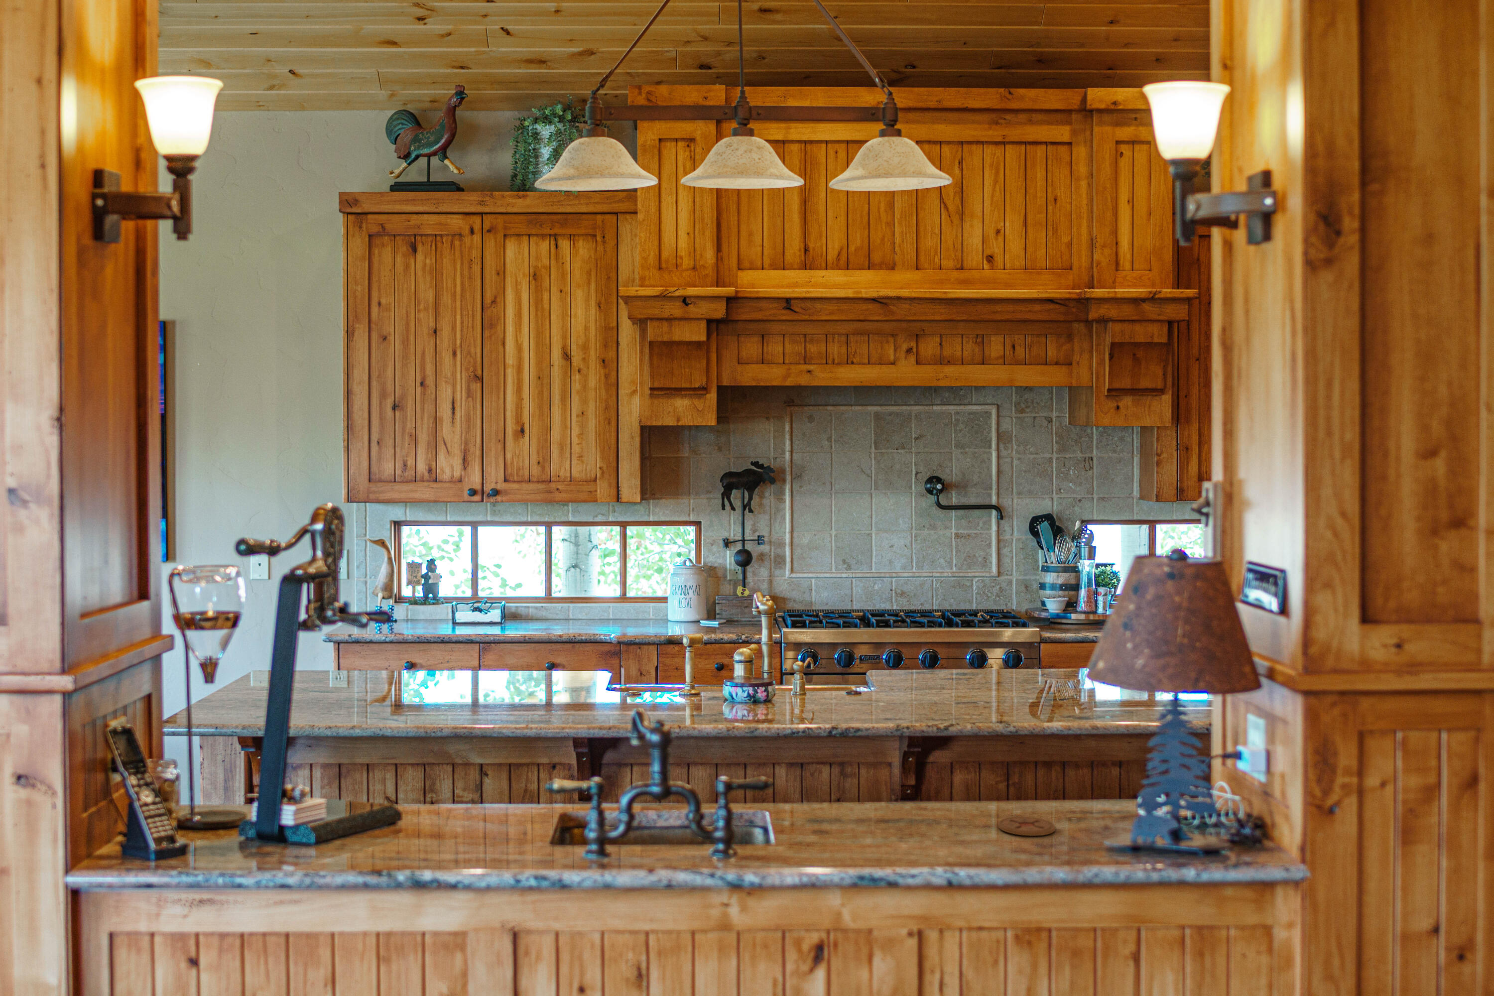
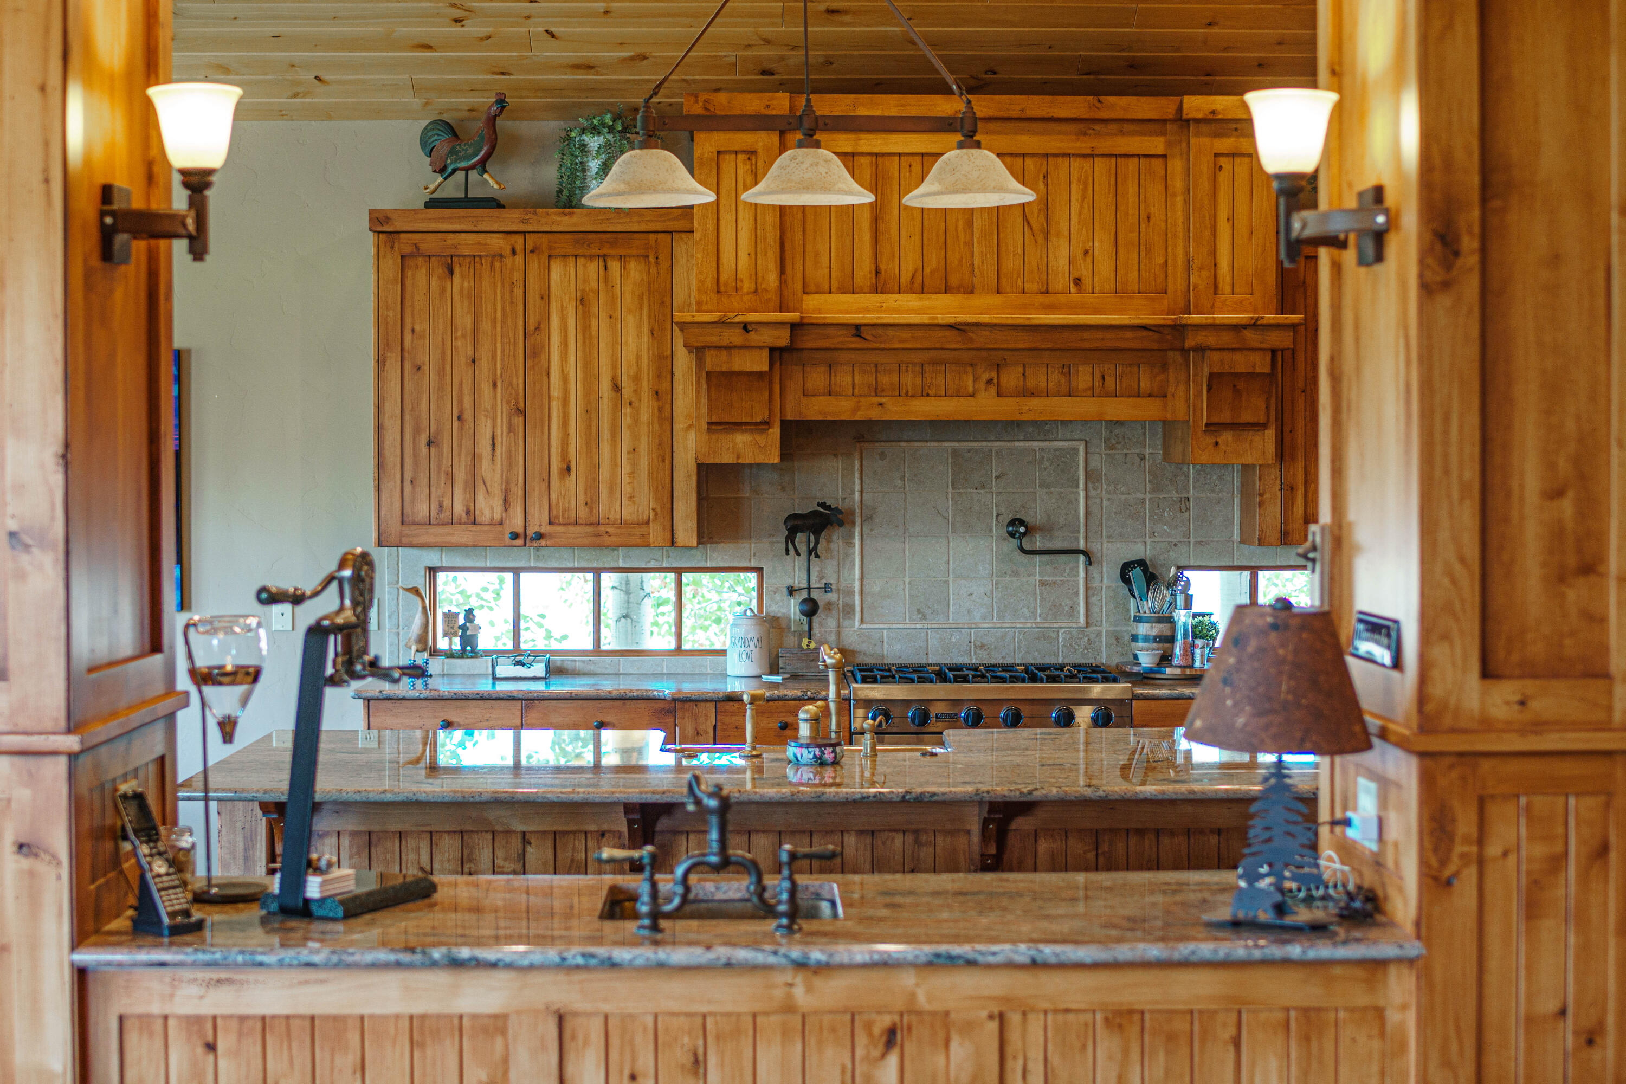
- coaster [997,816,1056,837]
